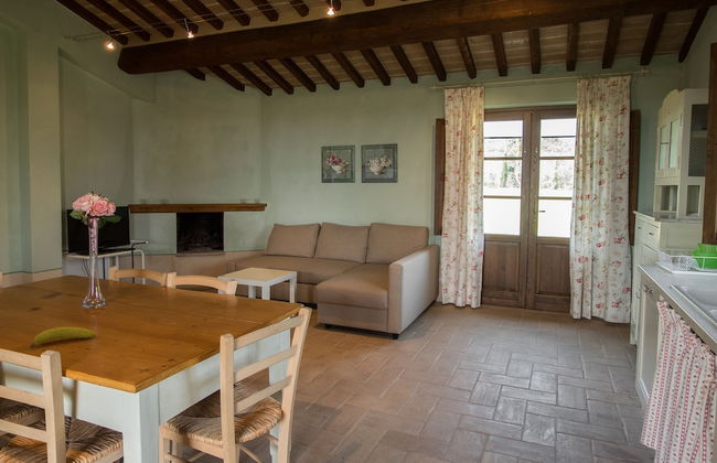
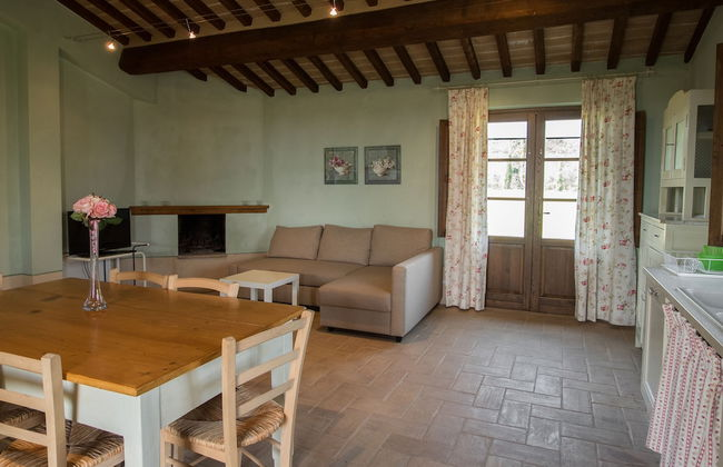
- fruit [30,326,97,349]
